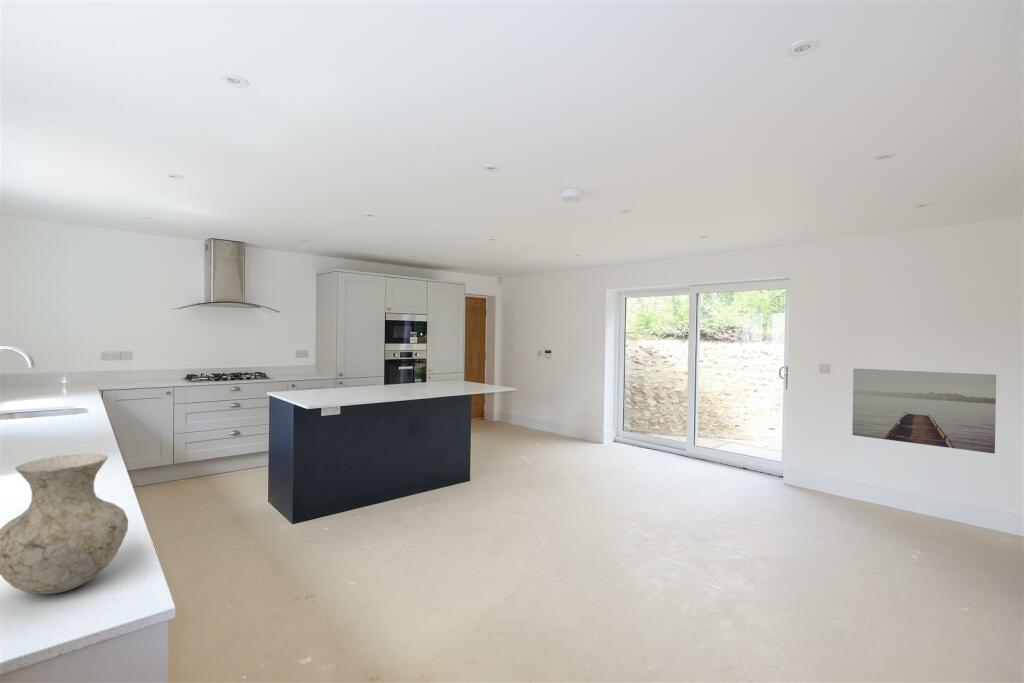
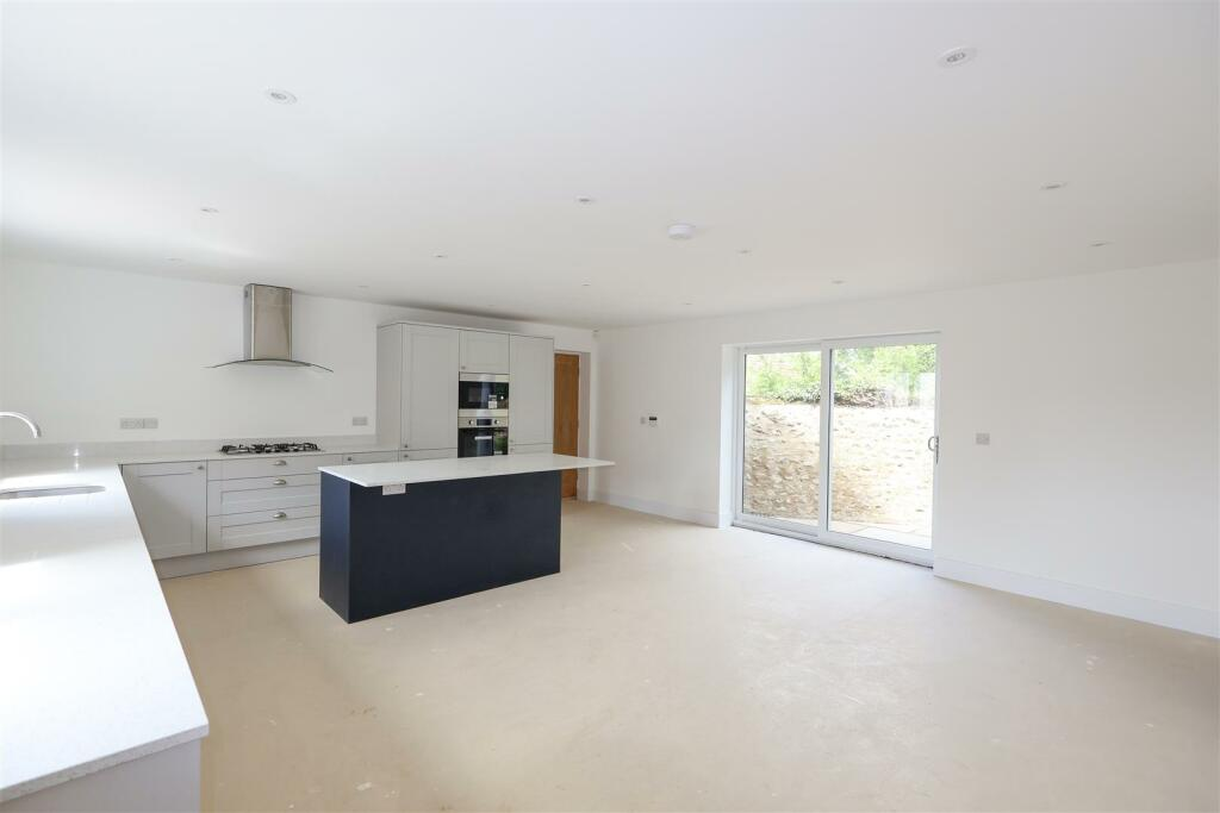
- vase [0,453,129,595]
- wall art [851,367,997,454]
